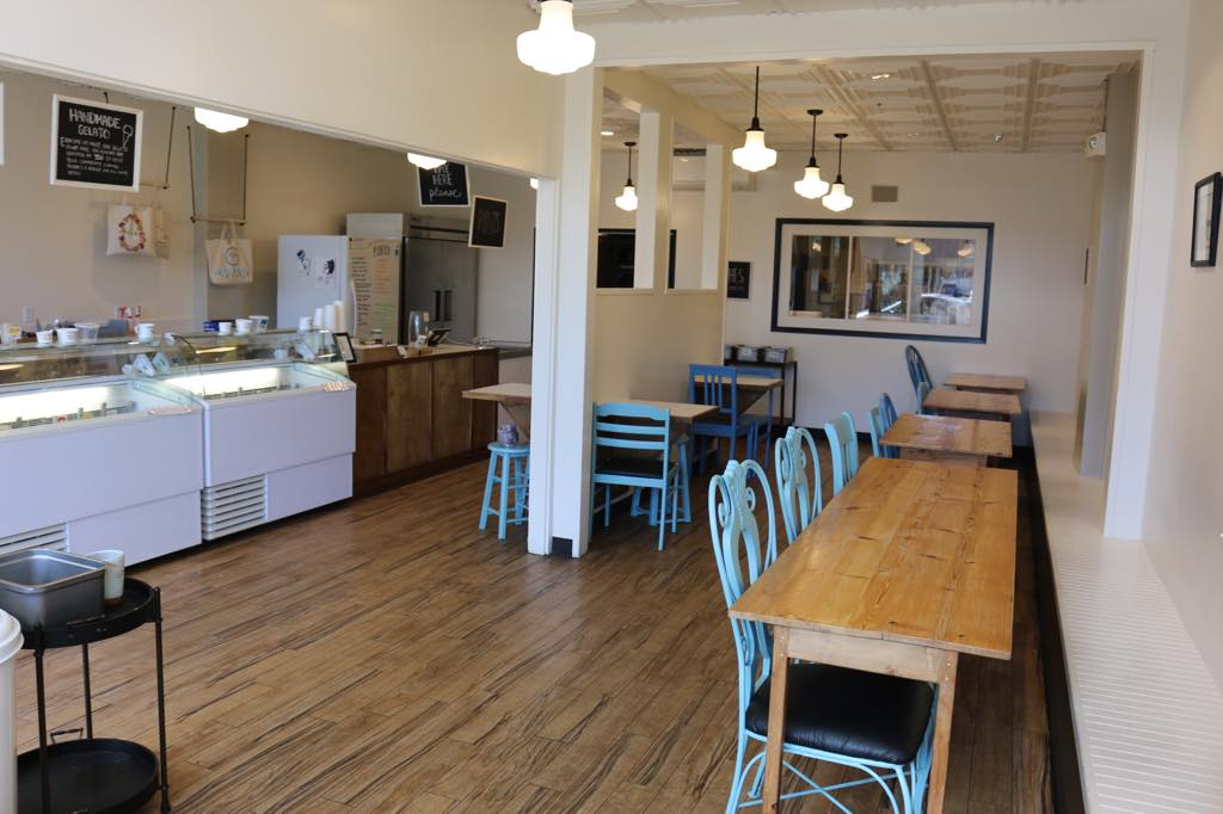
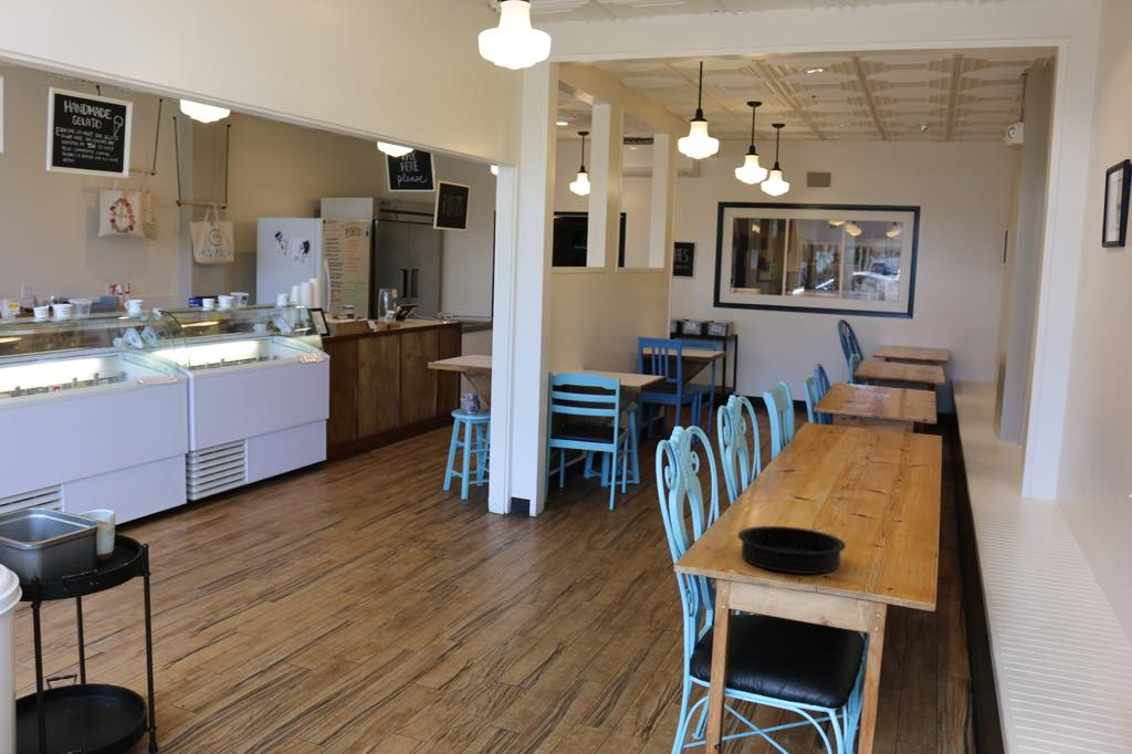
+ baking pan [737,525,847,575]
